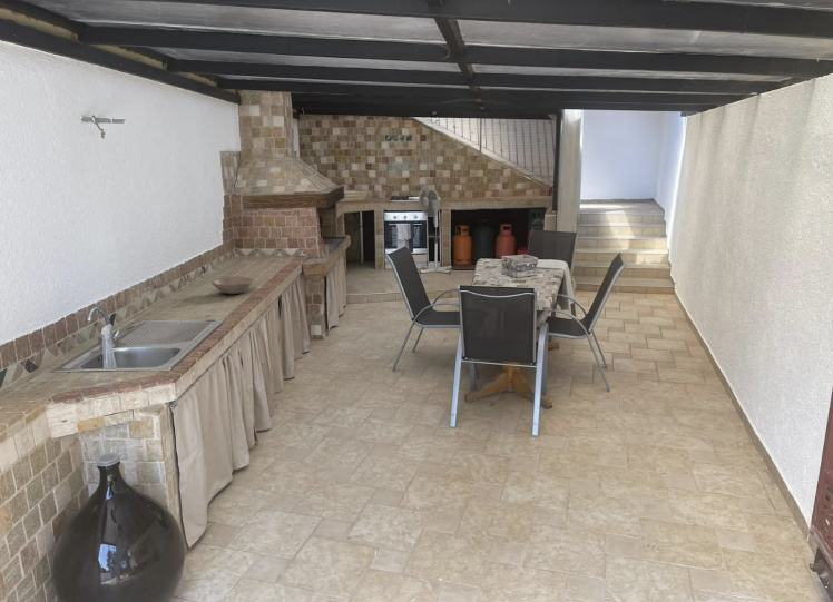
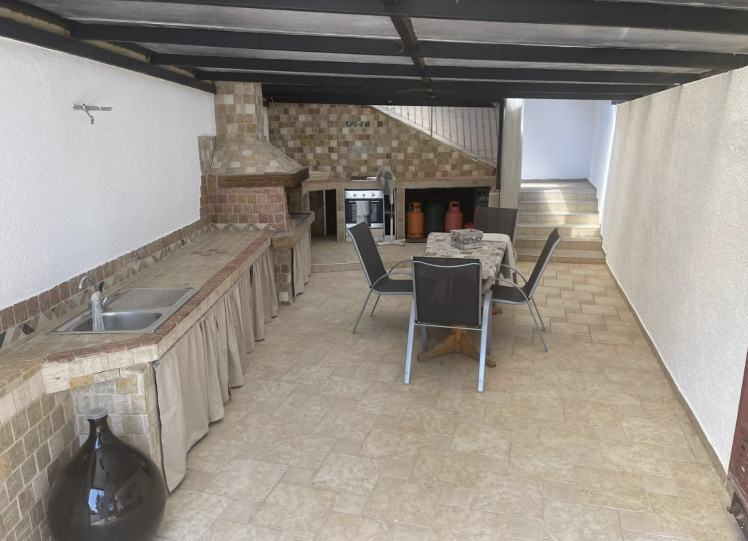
- bowl [210,275,254,295]
